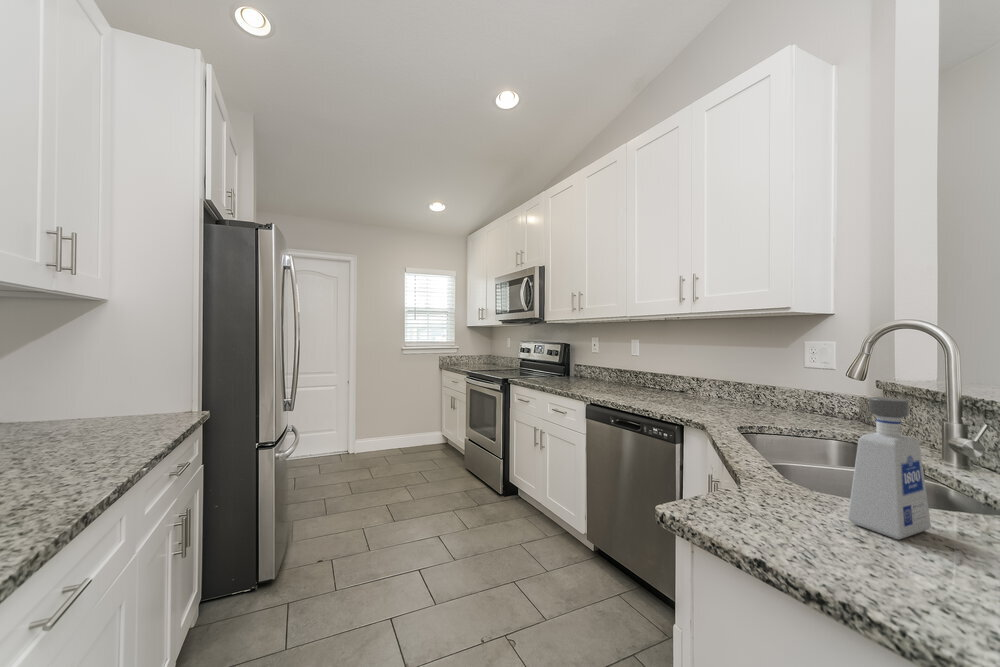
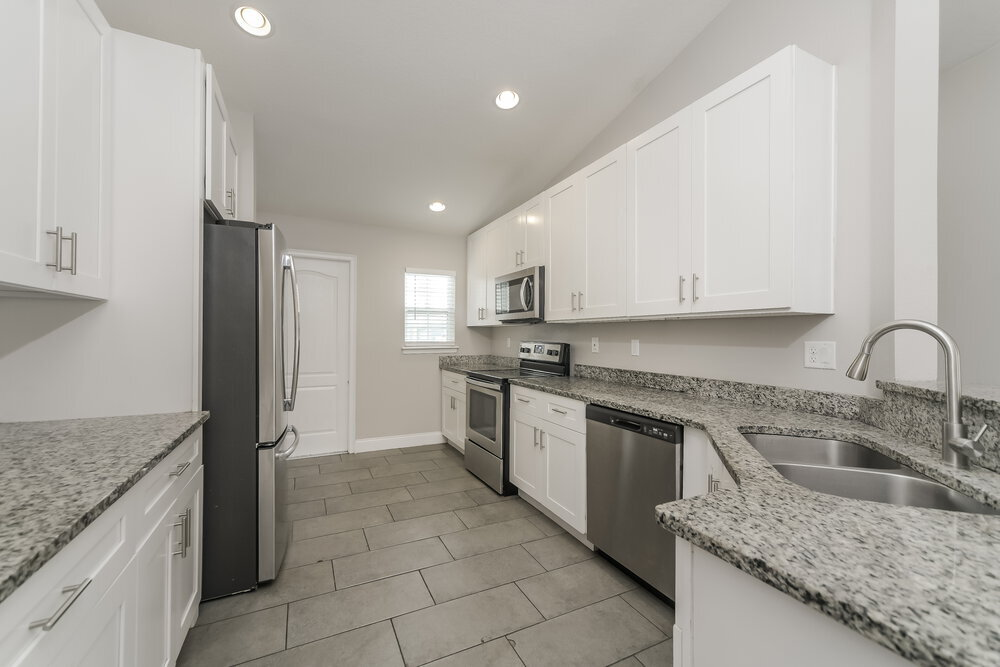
- soap dispenser [847,396,932,541]
